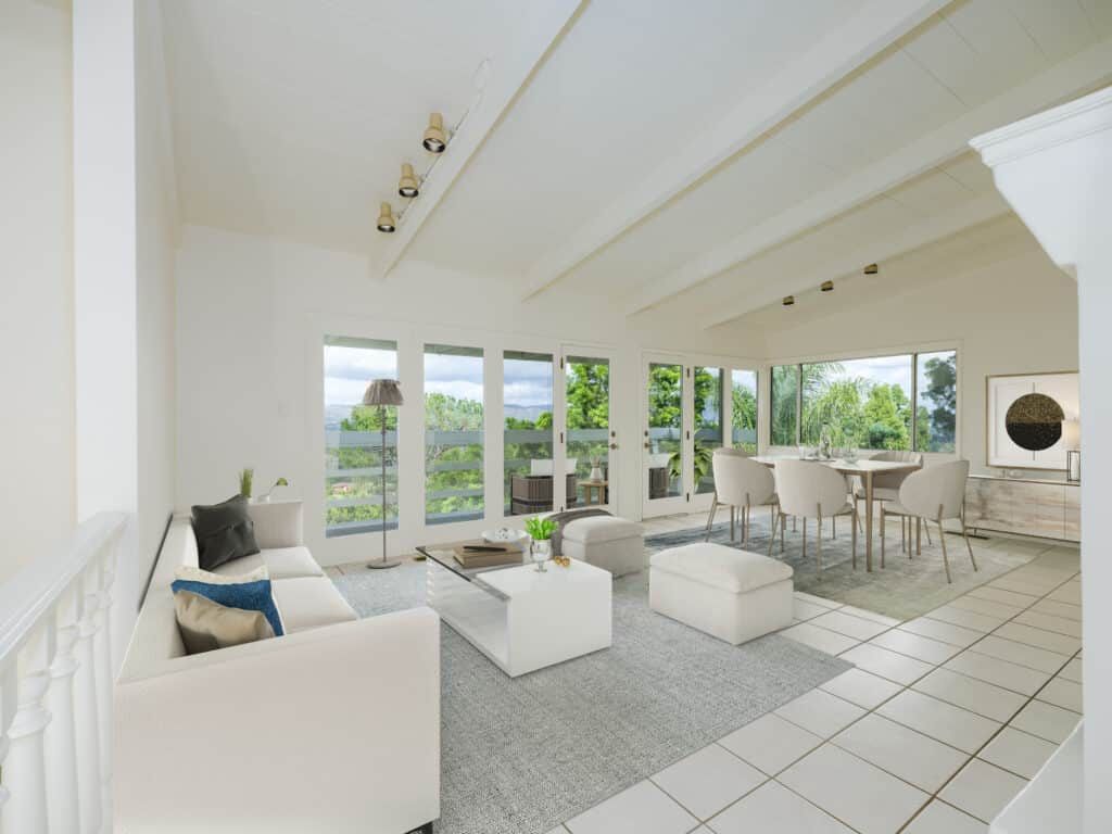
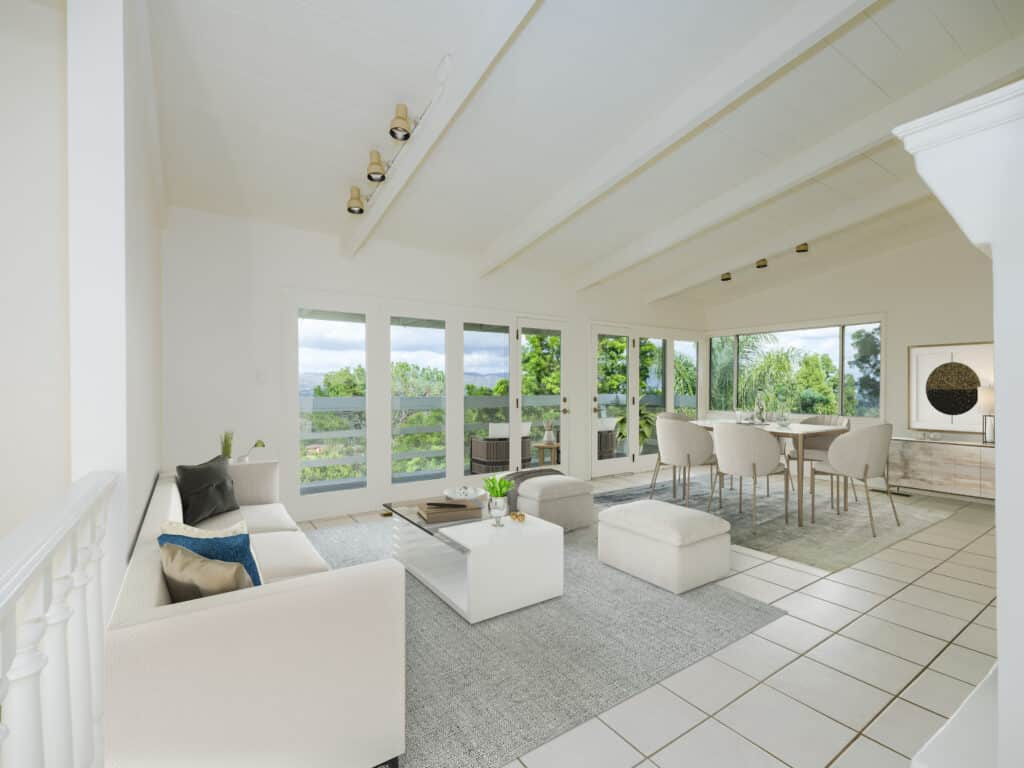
- floor lamp [361,378,406,569]
